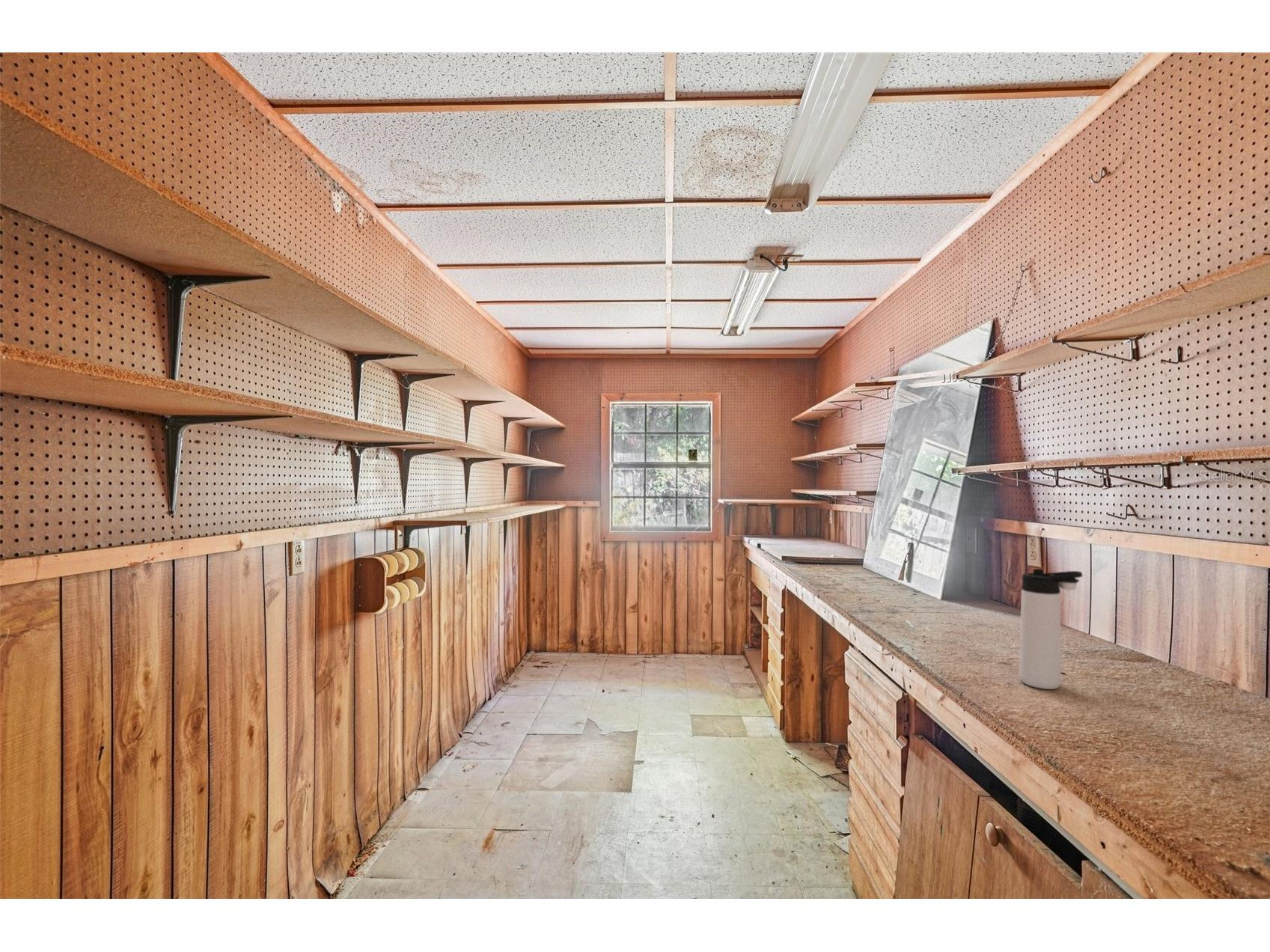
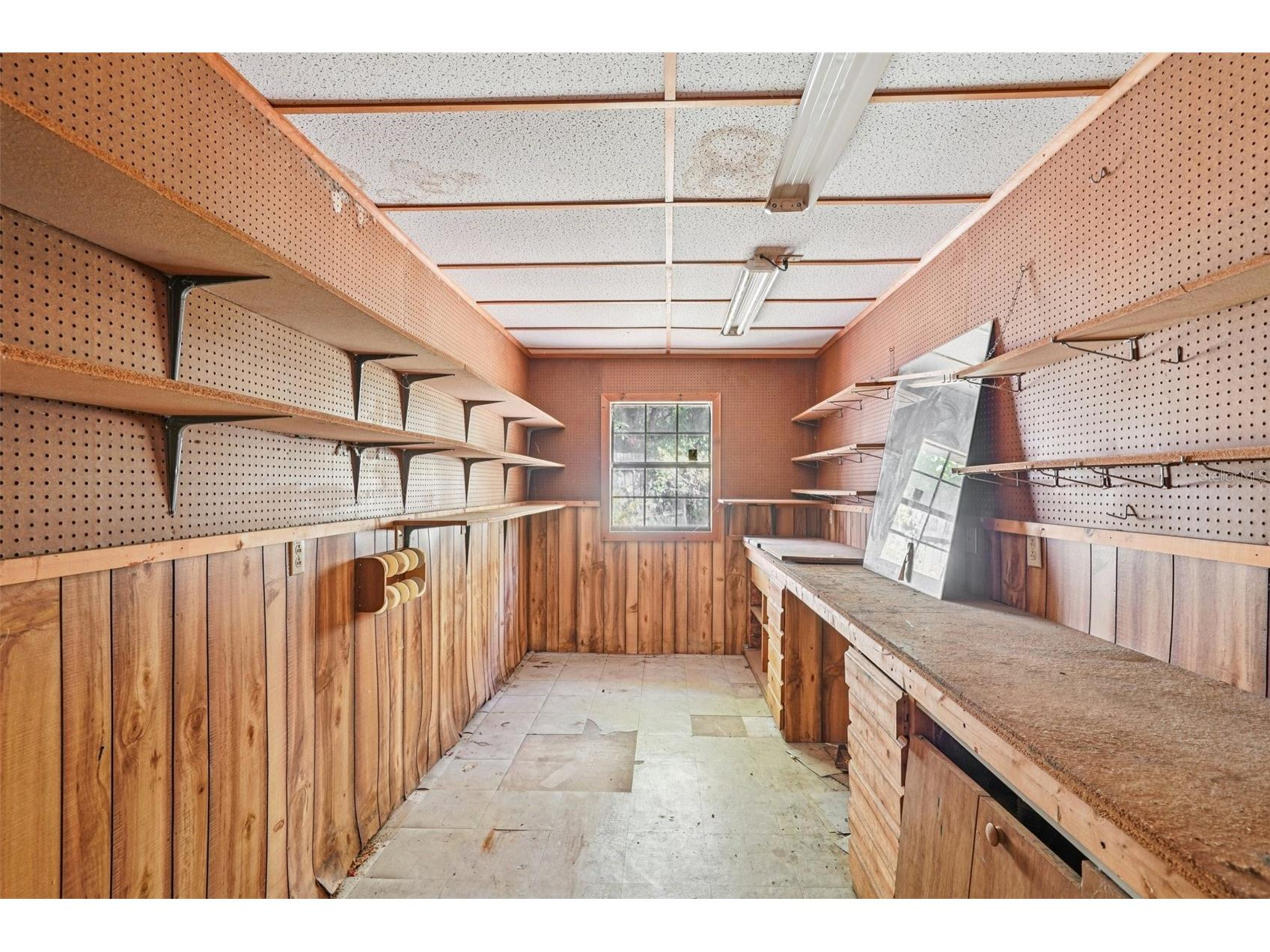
- thermos bottle [1019,568,1084,690]
